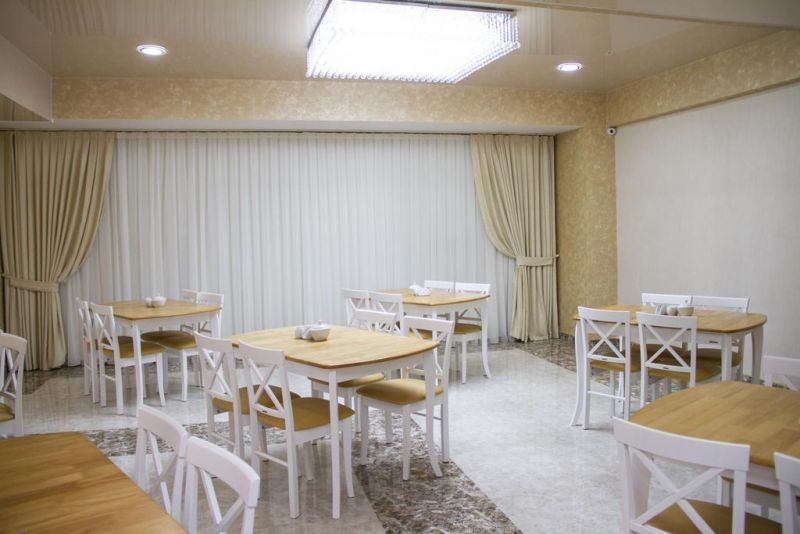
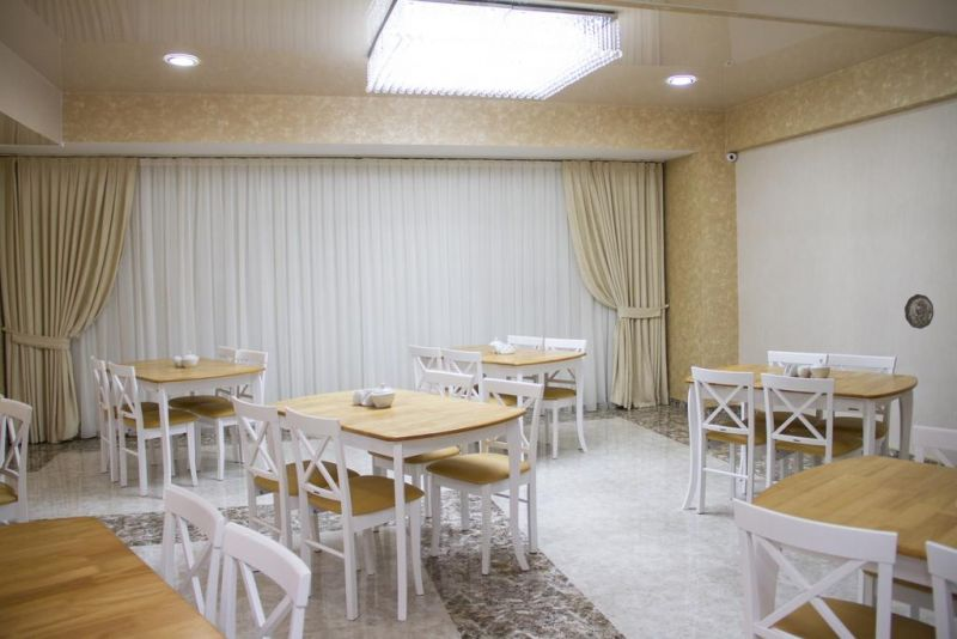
+ decorative plate [903,293,935,330]
